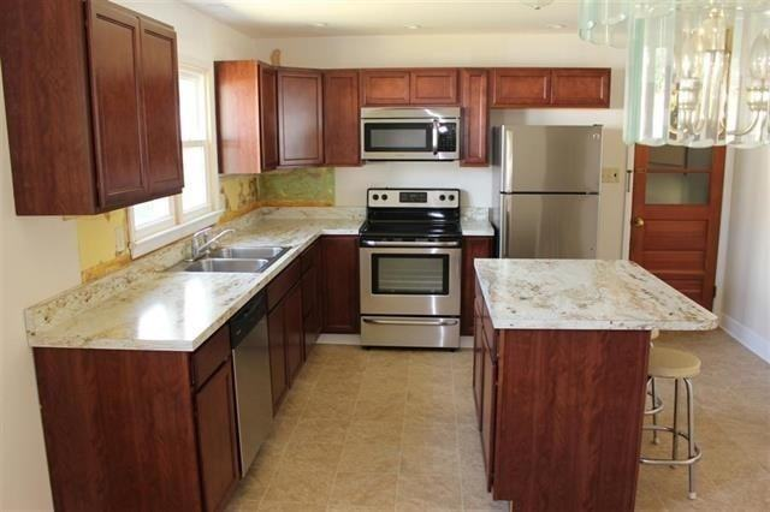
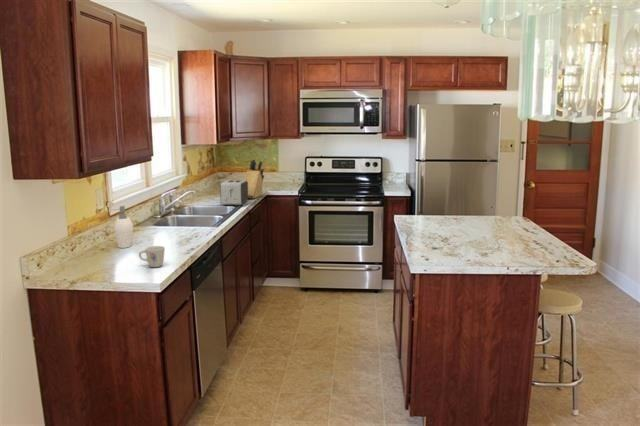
+ mug [138,245,166,268]
+ toaster [219,179,249,206]
+ soap dispenser [112,205,134,249]
+ knife block [244,158,265,200]
